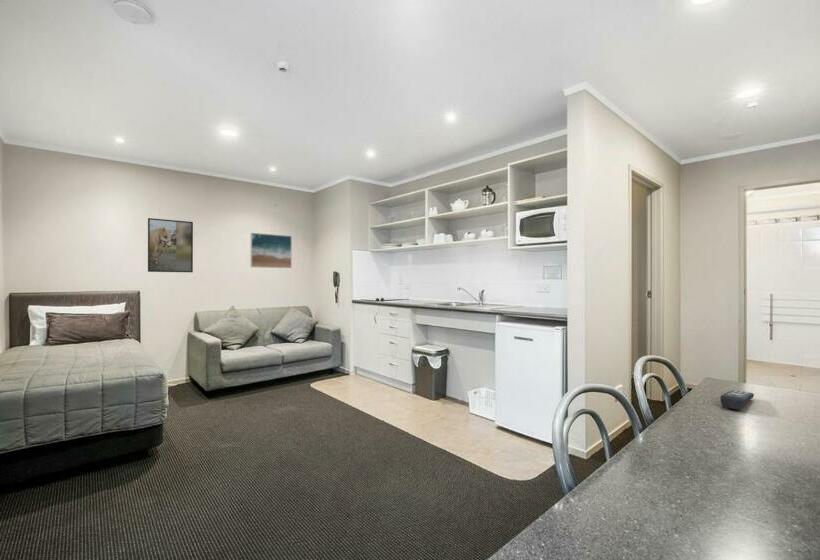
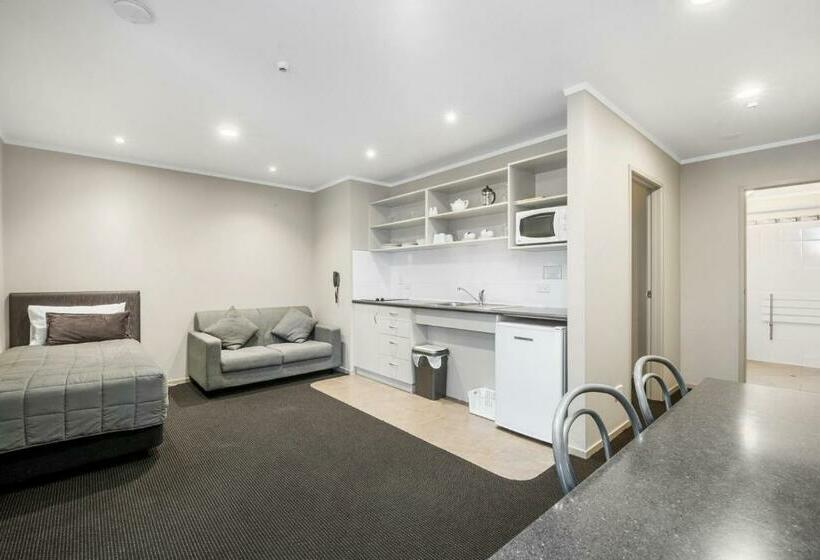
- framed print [147,217,194,273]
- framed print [250,232,293,269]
- remote control [720,389,755,411]
